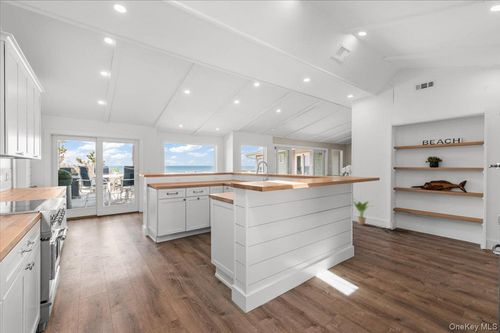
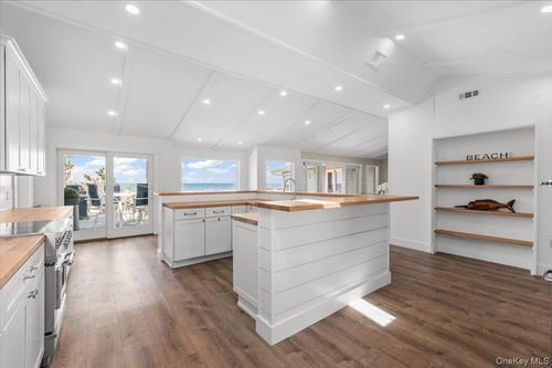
- potted plant [352,198,376,226]
